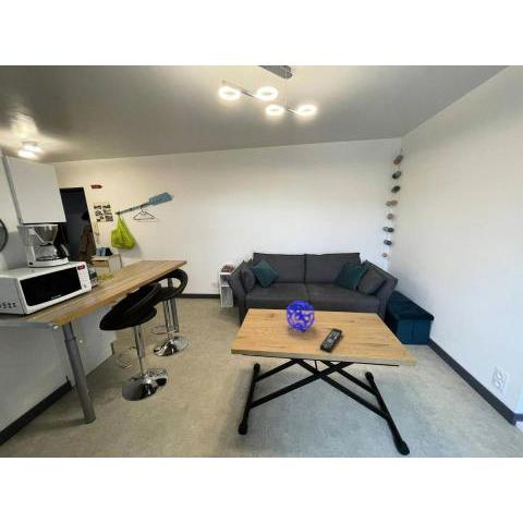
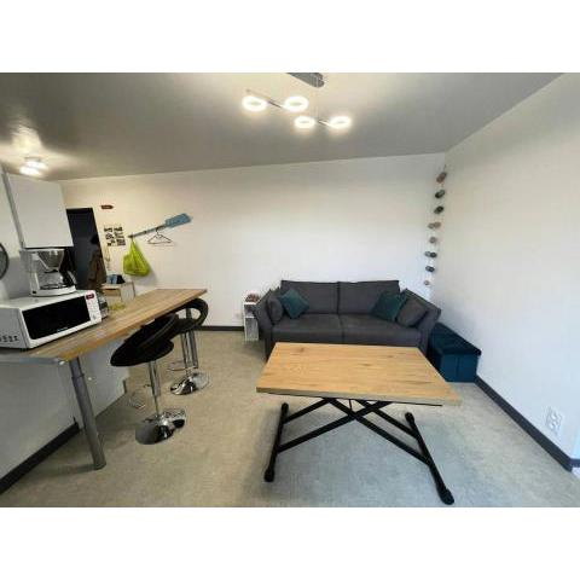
- decorative ball [285,300,316,331]
- remote control [319,327,343,353]
